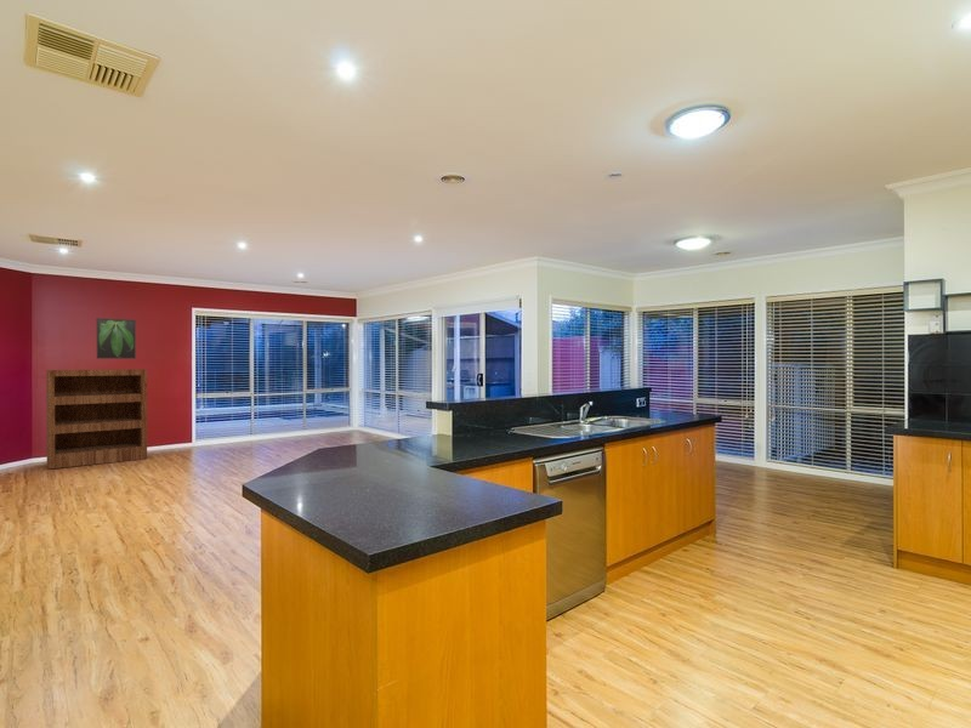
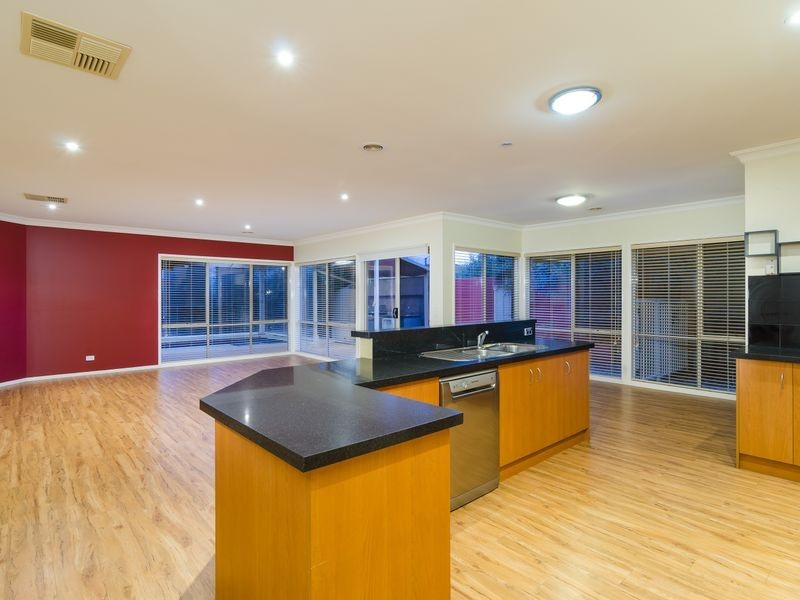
- bookshelf [45,368,148,470]
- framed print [96,317,137,360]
